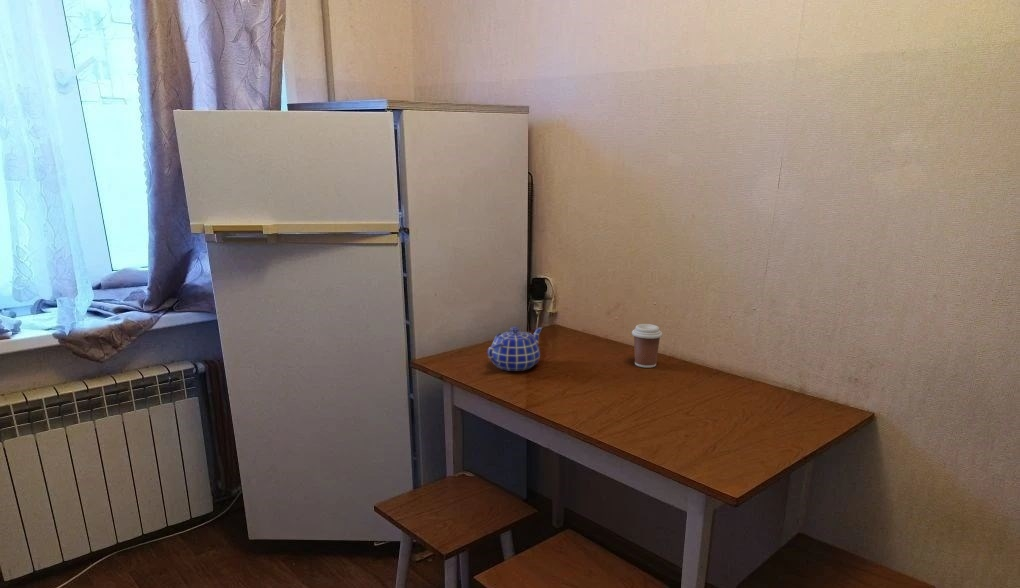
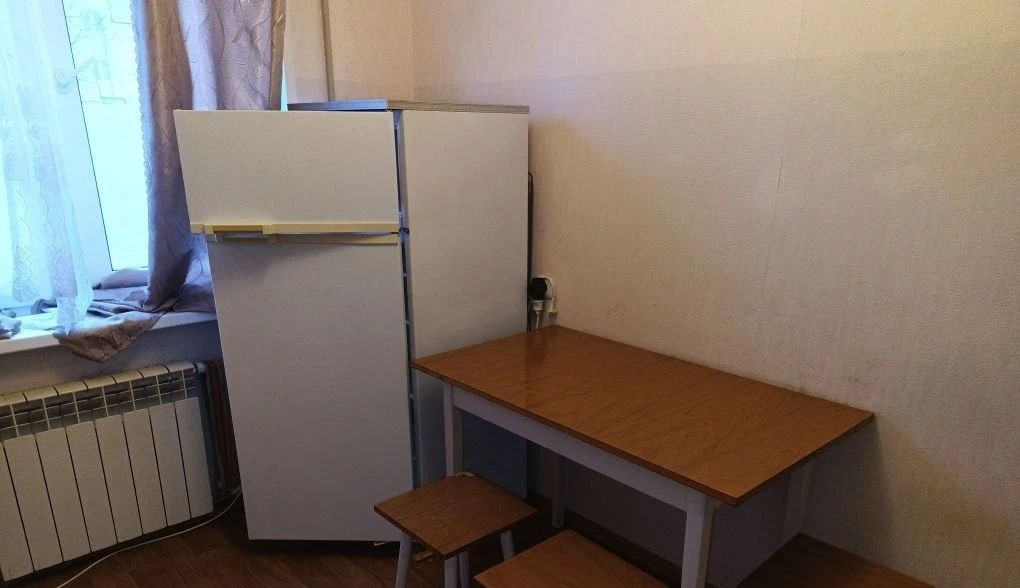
- teapot [486,326,543,372]
- coffee cup [631,323,663,369]
